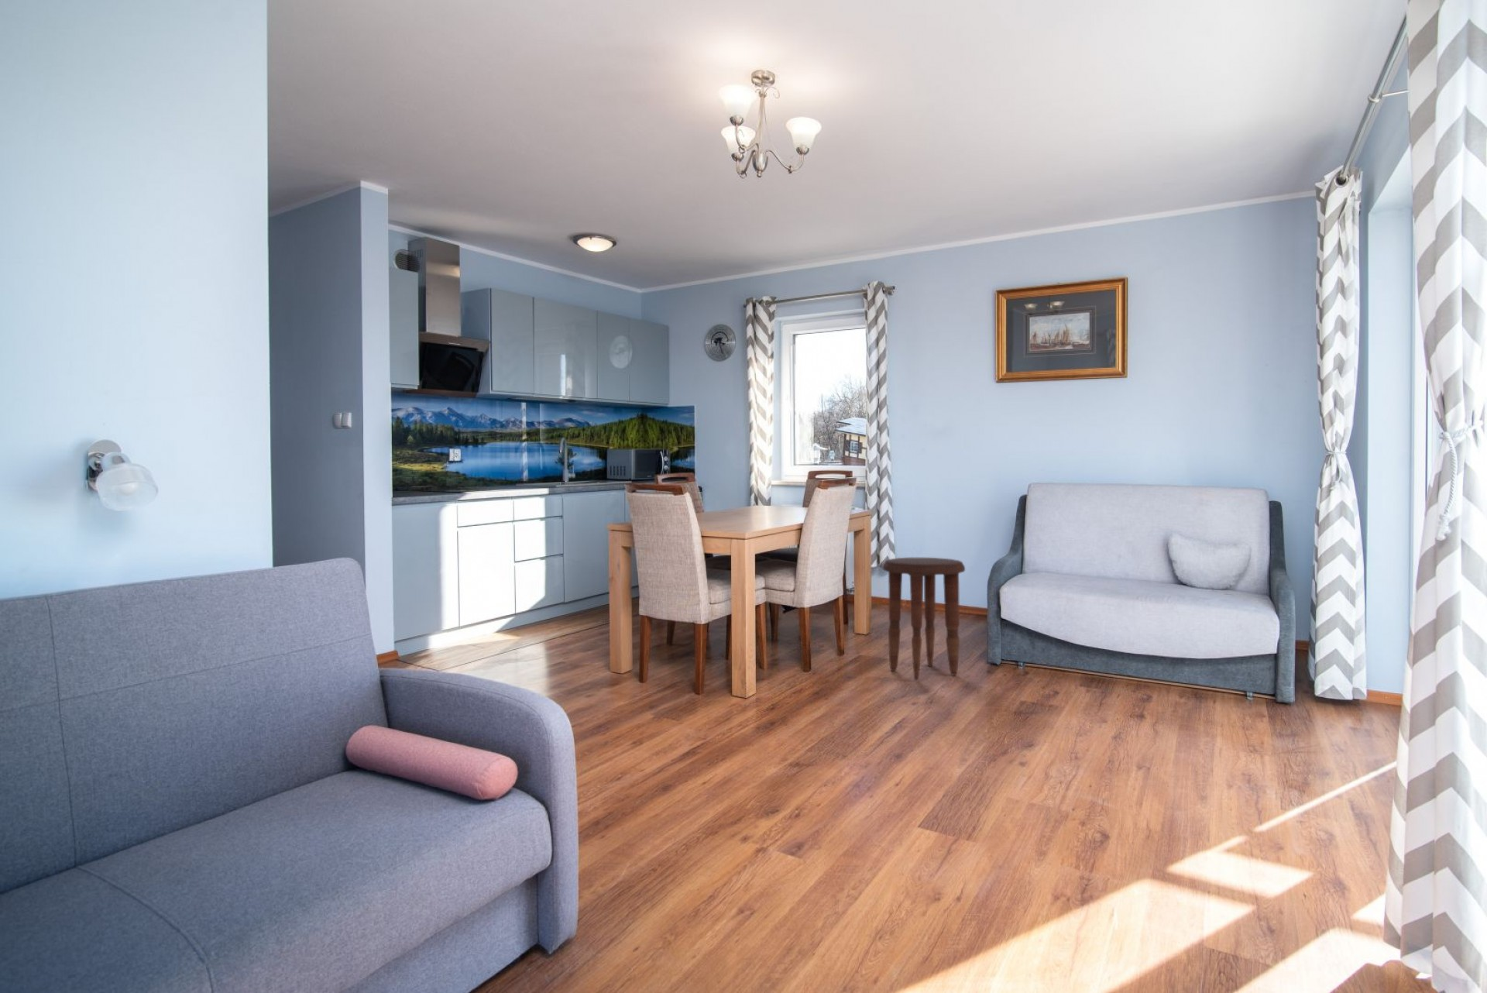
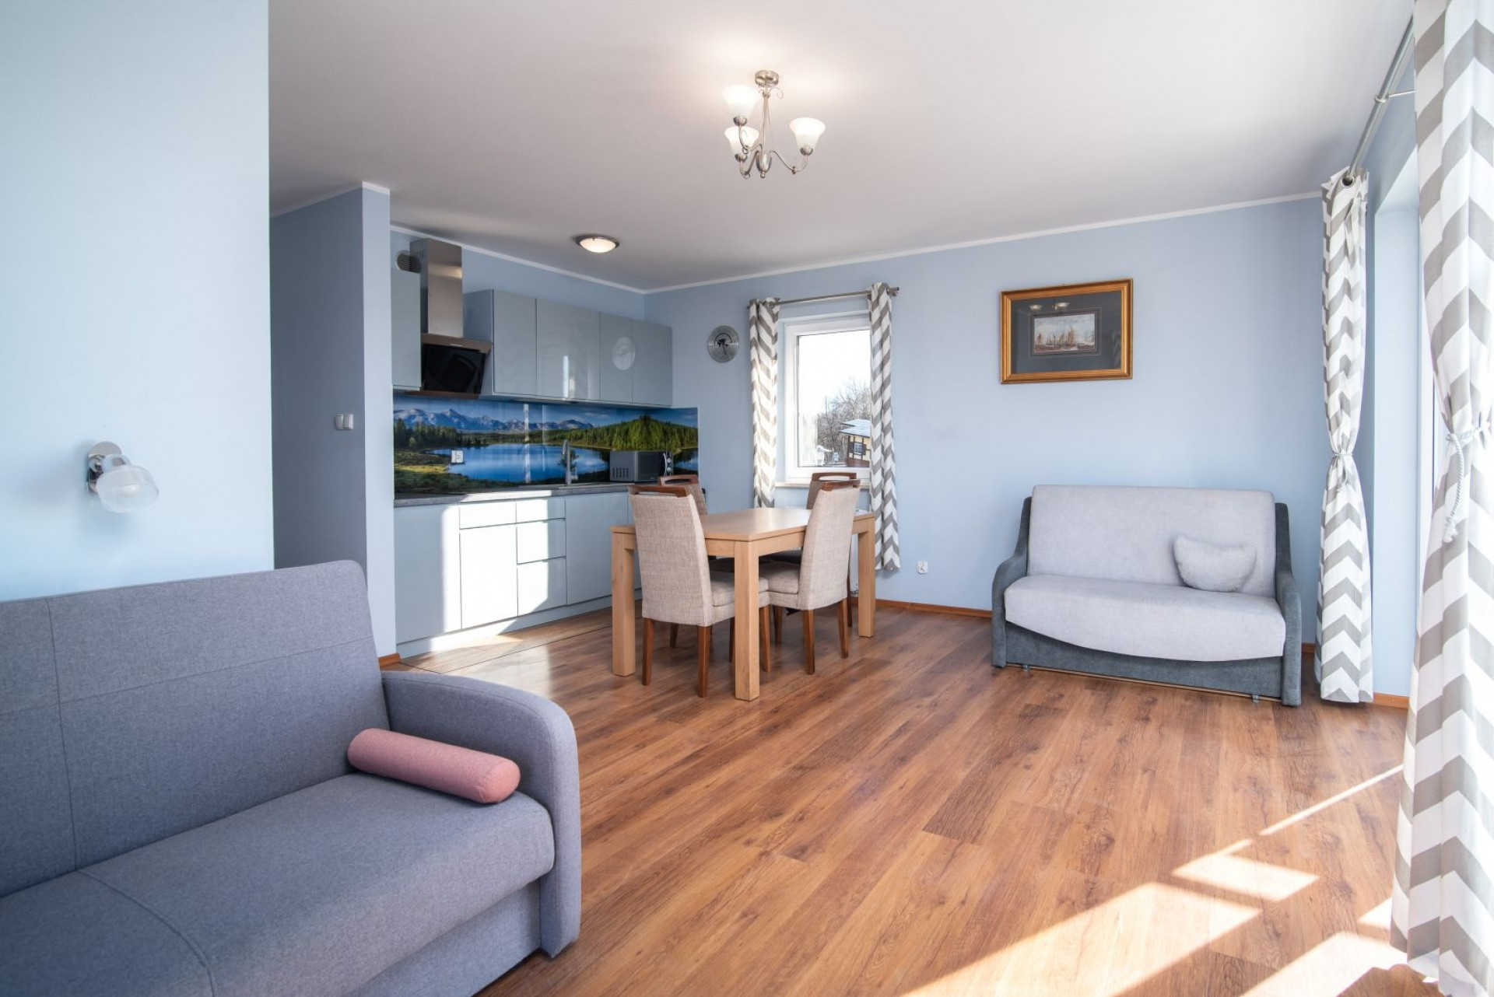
- side table [882,557,966,680]
